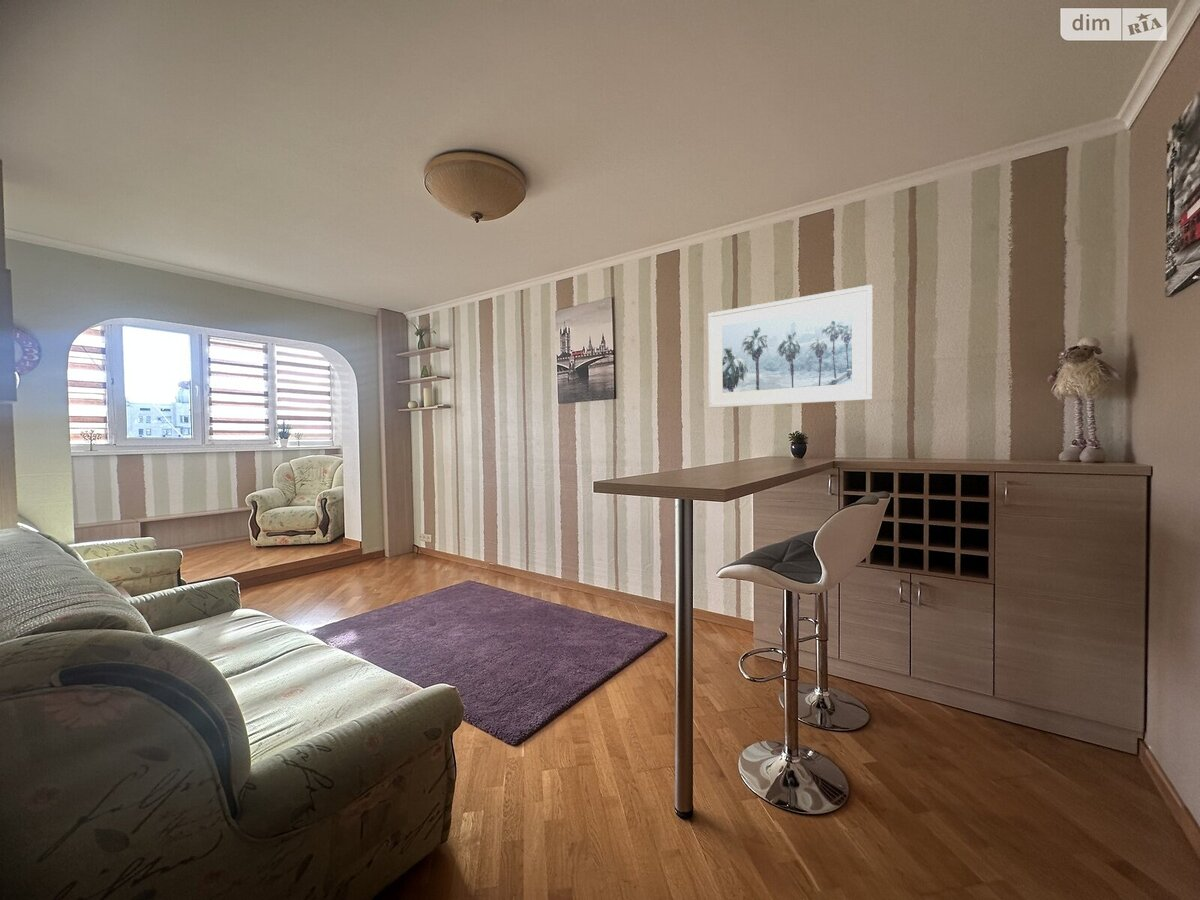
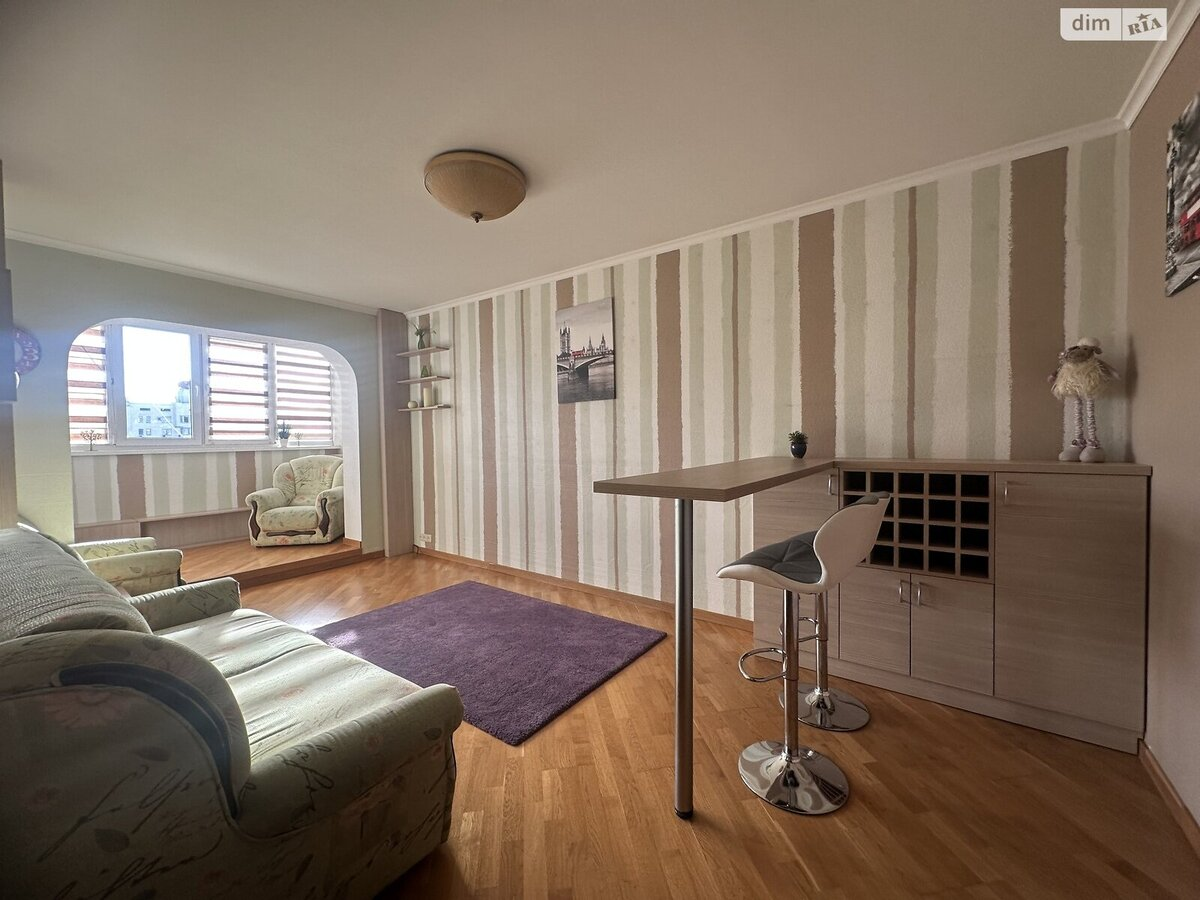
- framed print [707,284,873,409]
